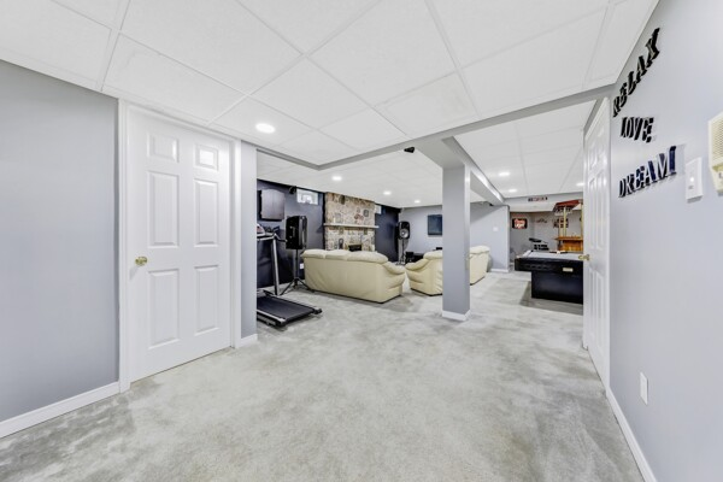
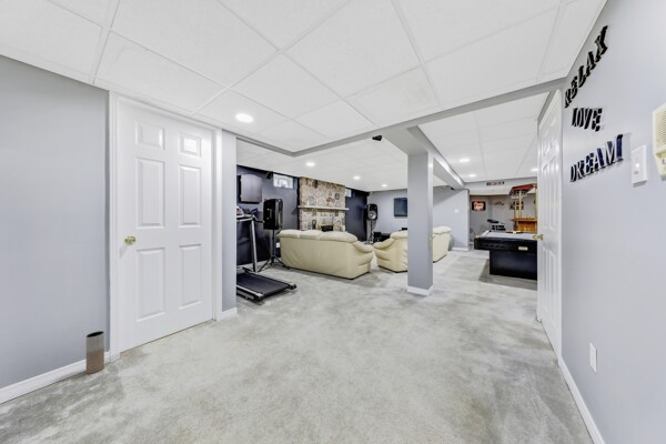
+ vase [84,330,105,374]
